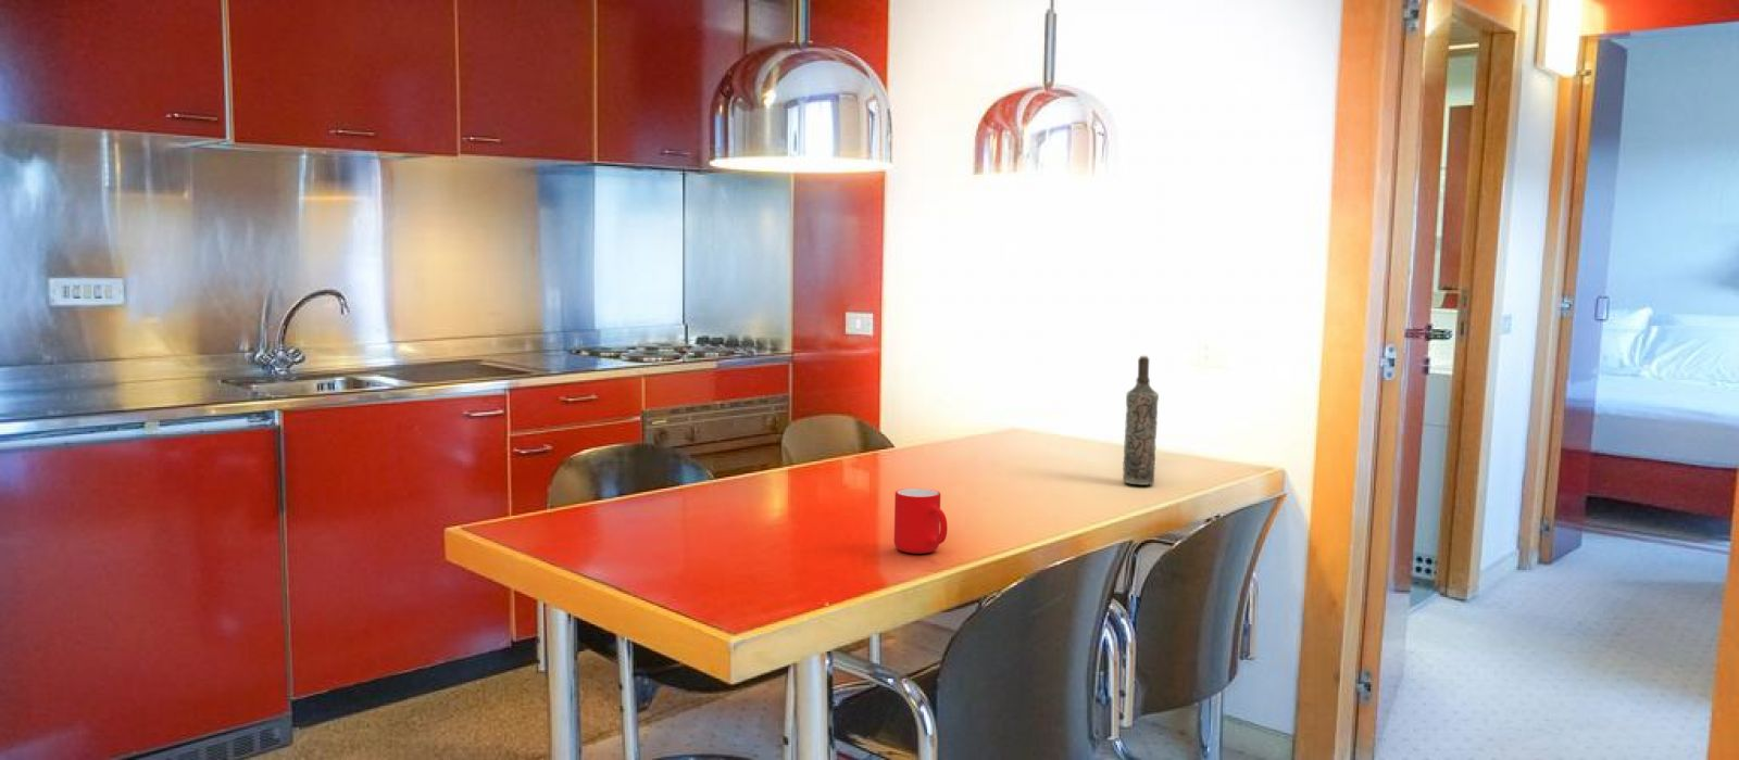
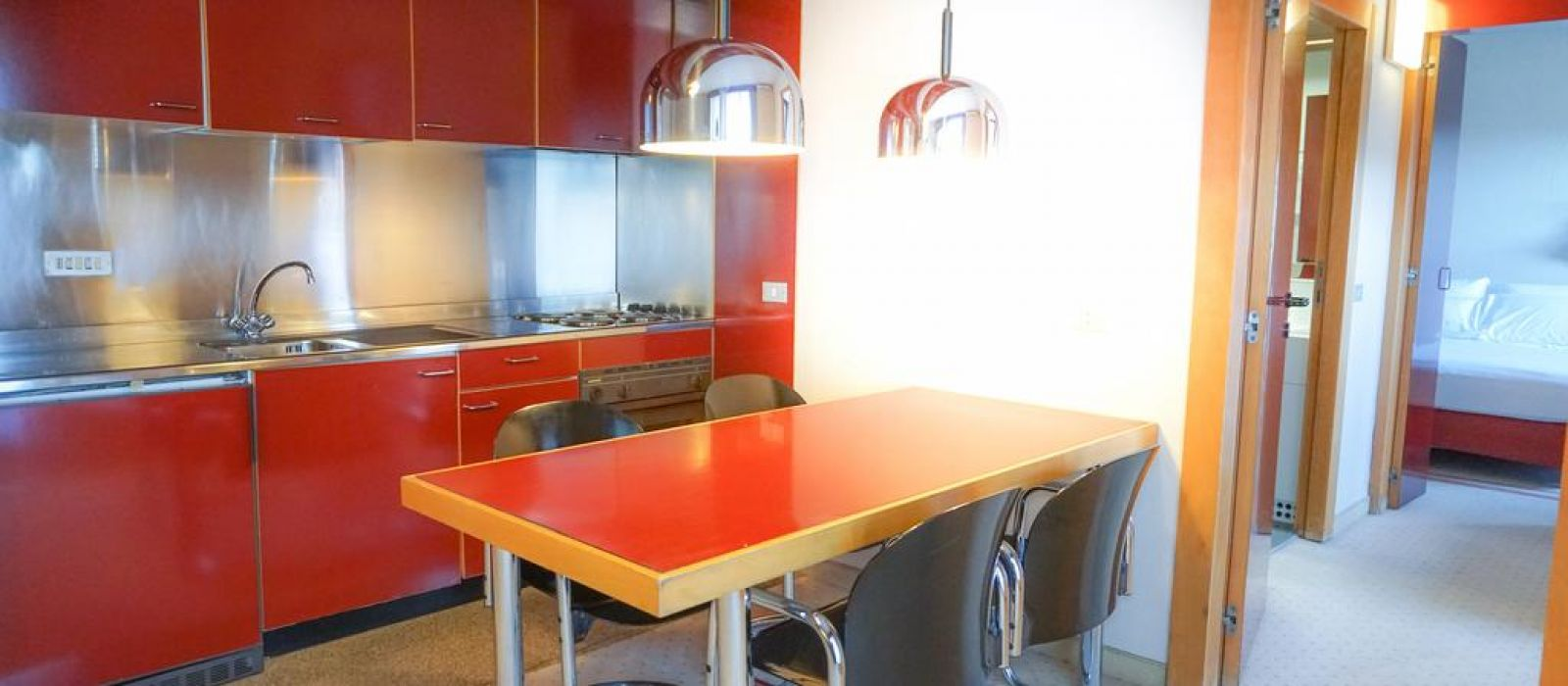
- cup [894,487,948,555]
- bottle [1121,355,1160,486]
